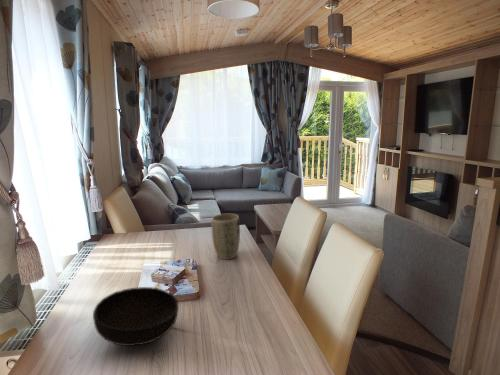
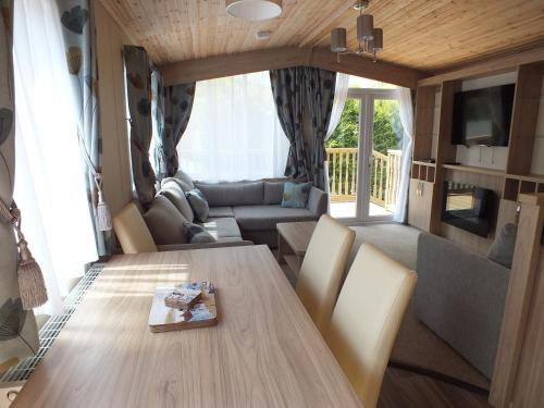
- bowl [92,286,180,347]
- plant pot [210,213,241,261]
